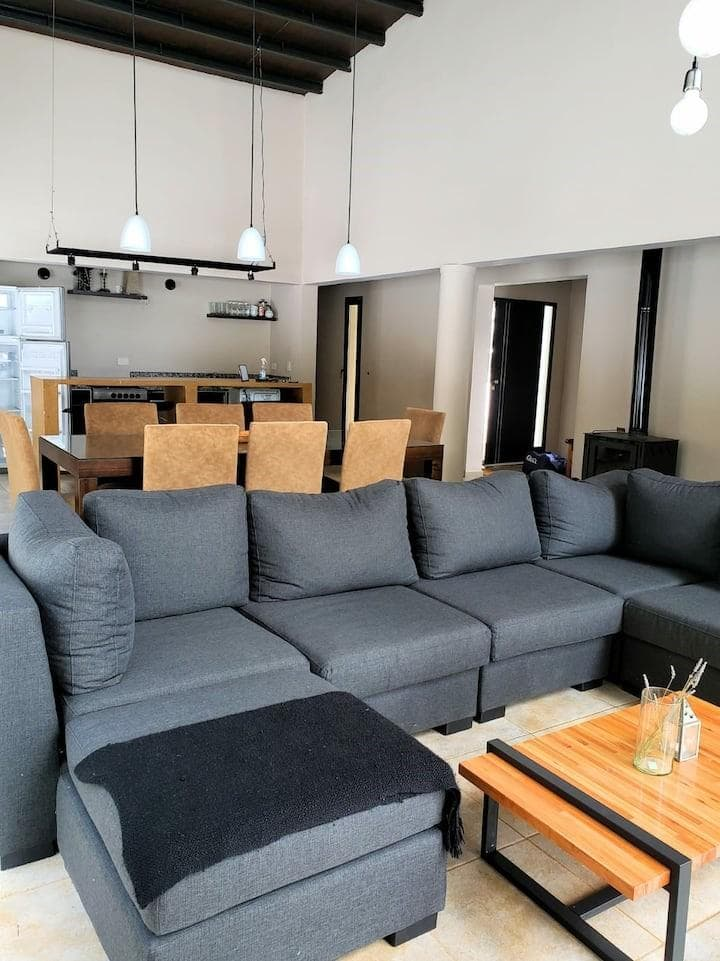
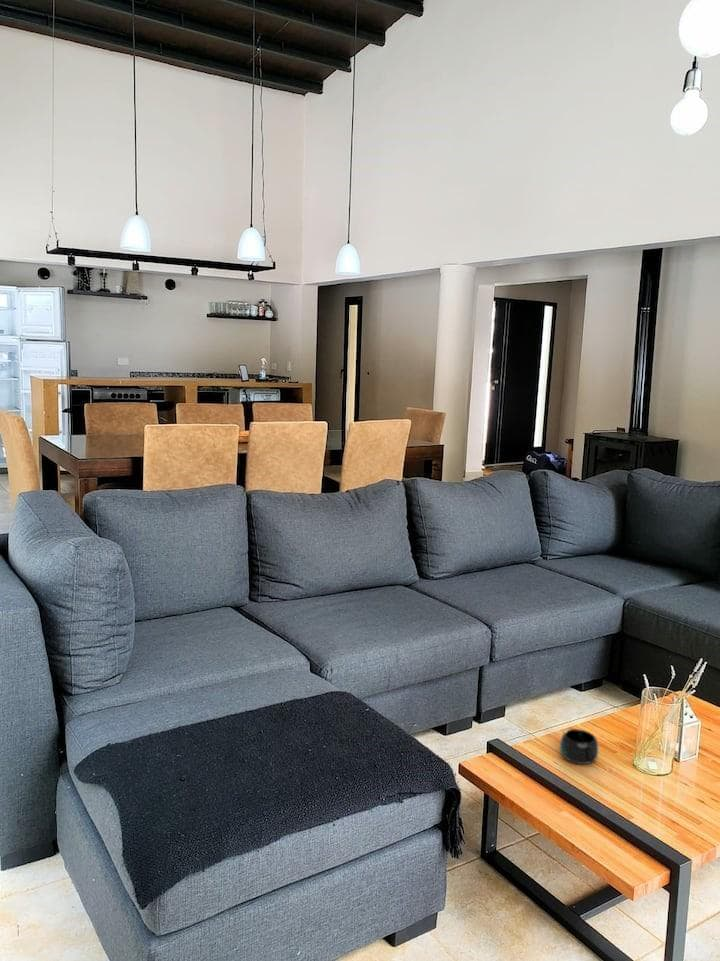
+ mug [559,728,599,765]
